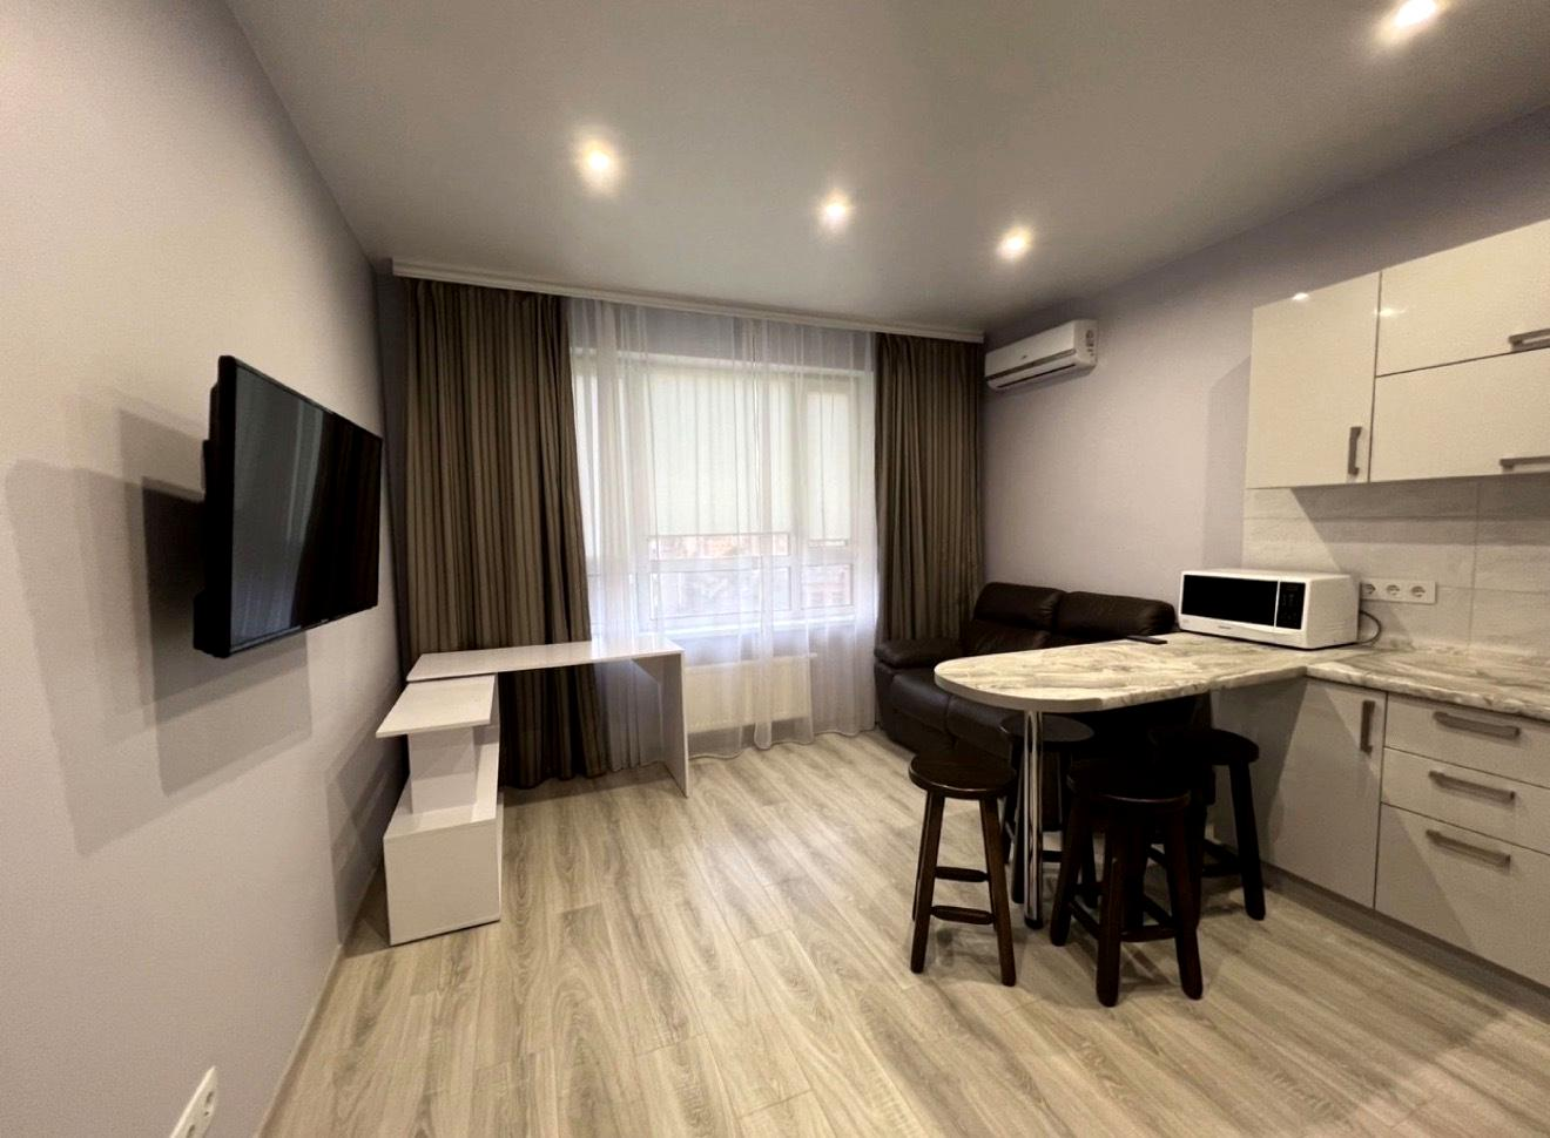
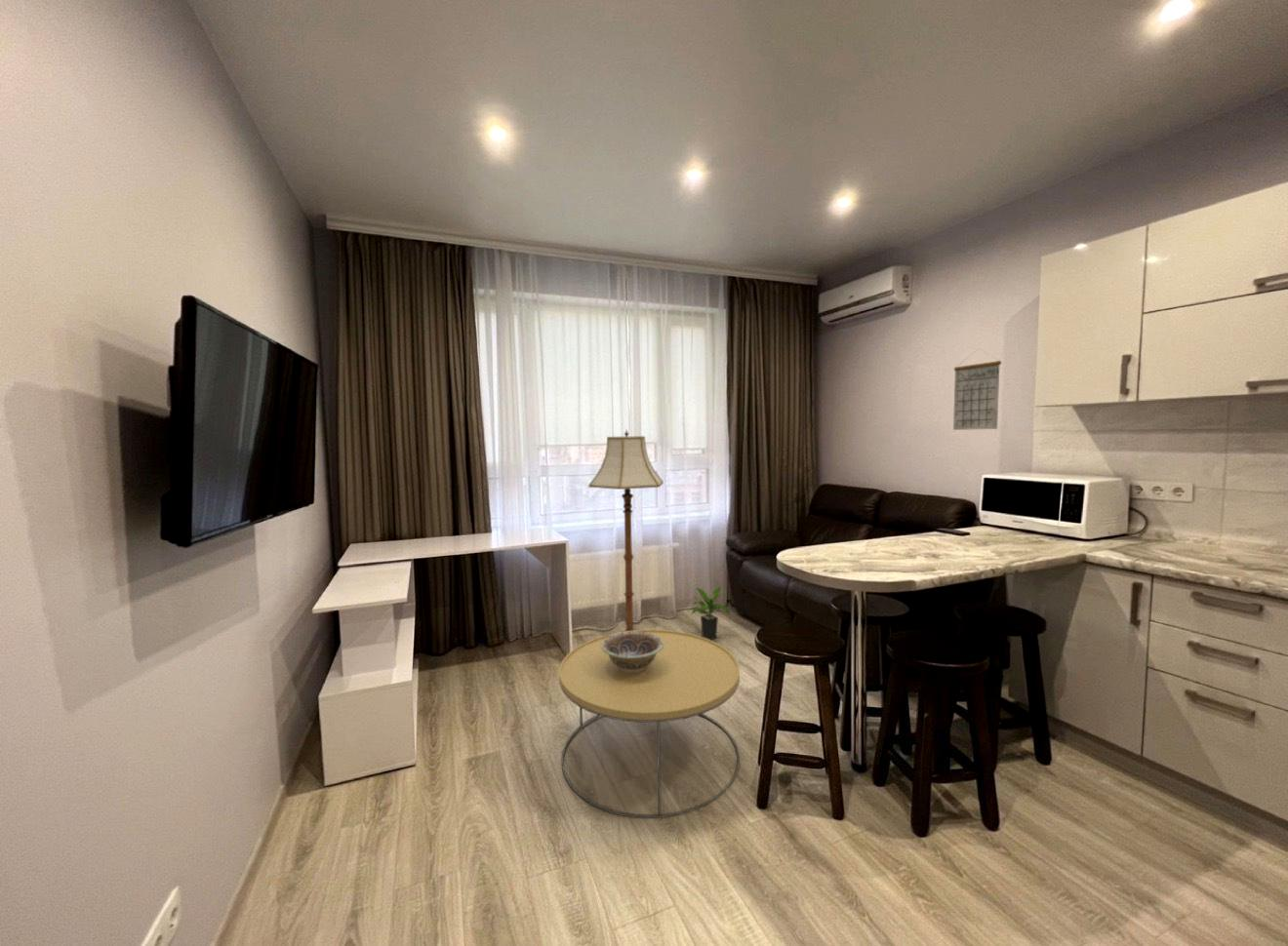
+ floor lamp [587,429,664,632]
+ coffee table [558,629,741,819]
+ calendar [952,348,1002,431]
+ potted plant [688,586,732,641]
+ decorative bowl [601,632,664,673]
